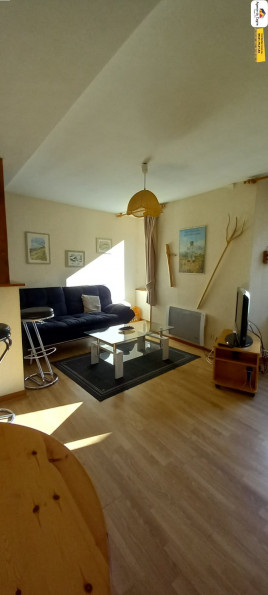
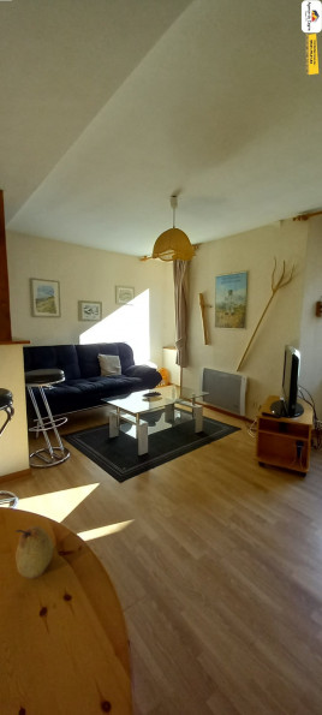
+ fruit [14,525,54,580]
